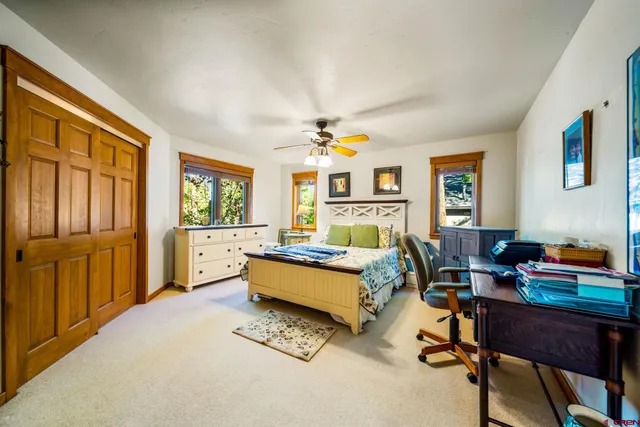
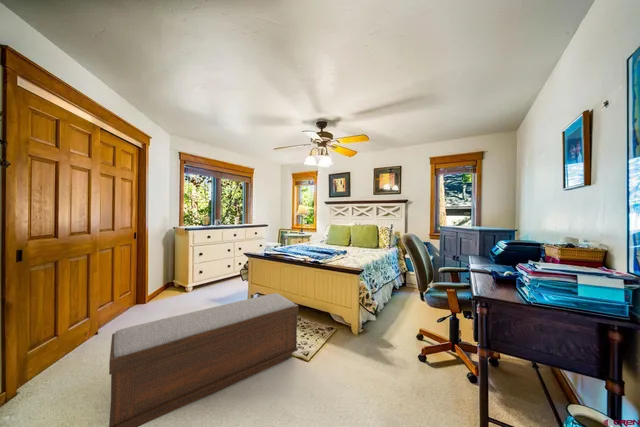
+ bench [108,292,299,427]
